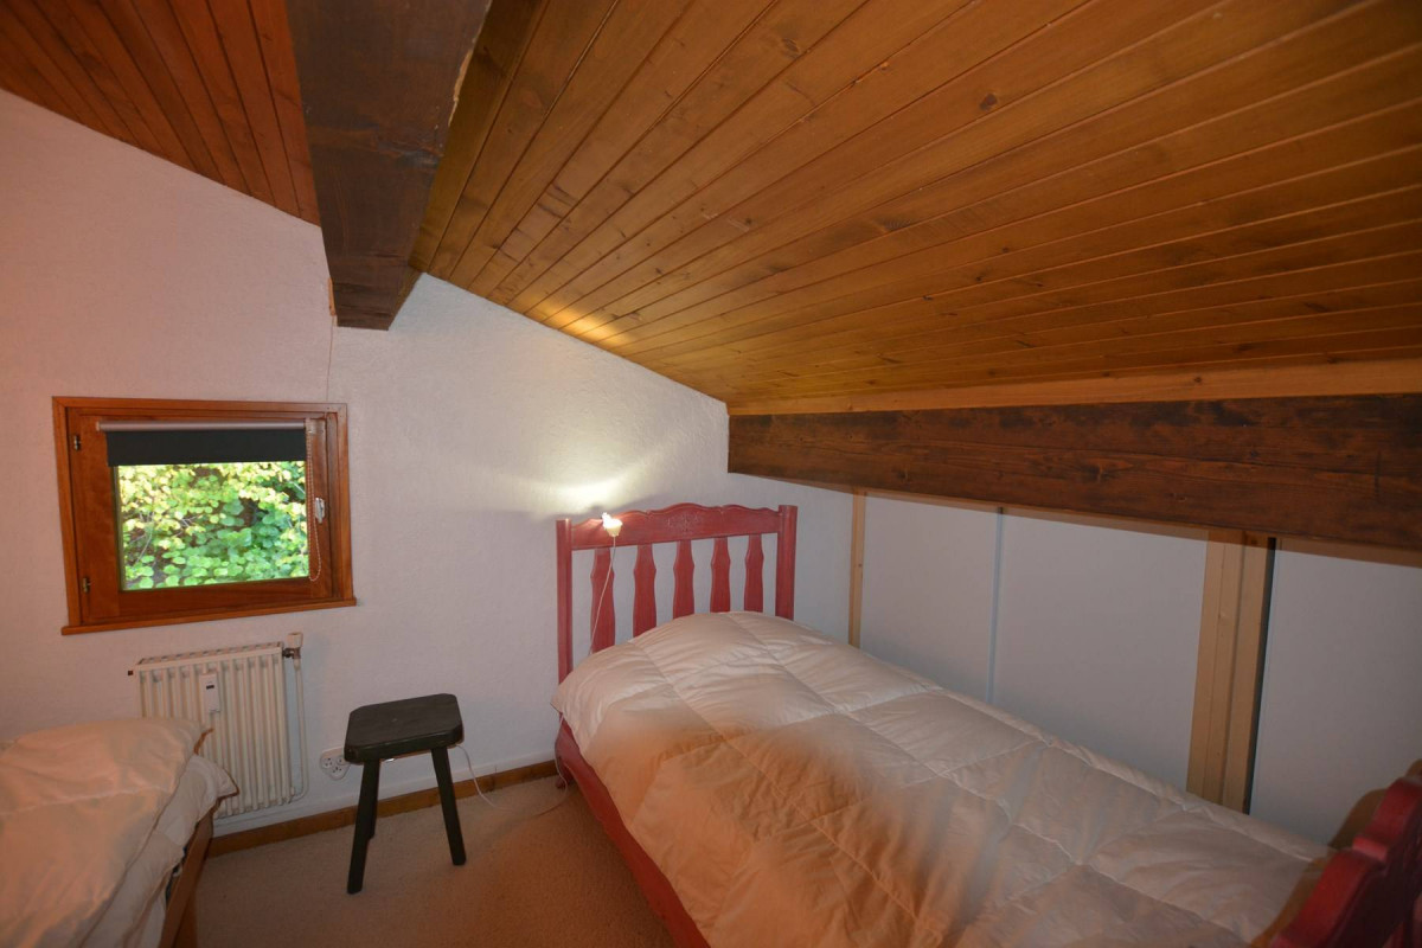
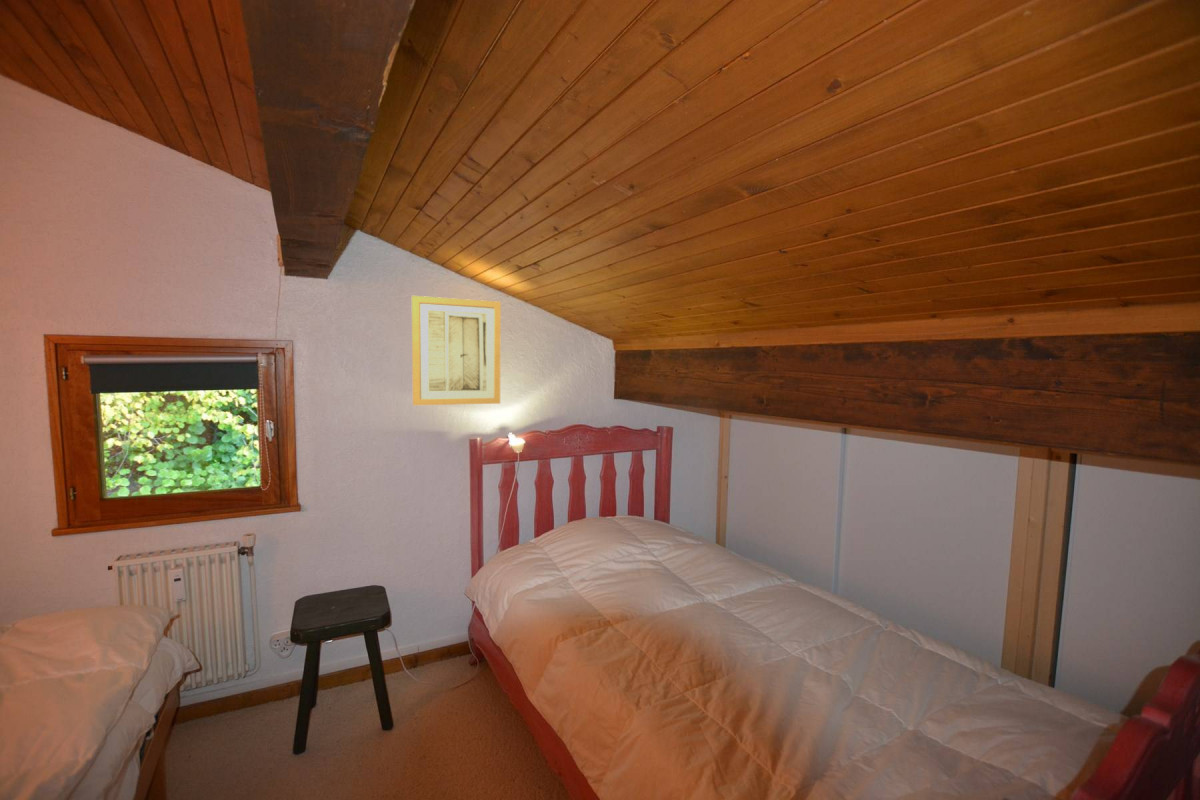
+ wall art [411,295,502,406]
